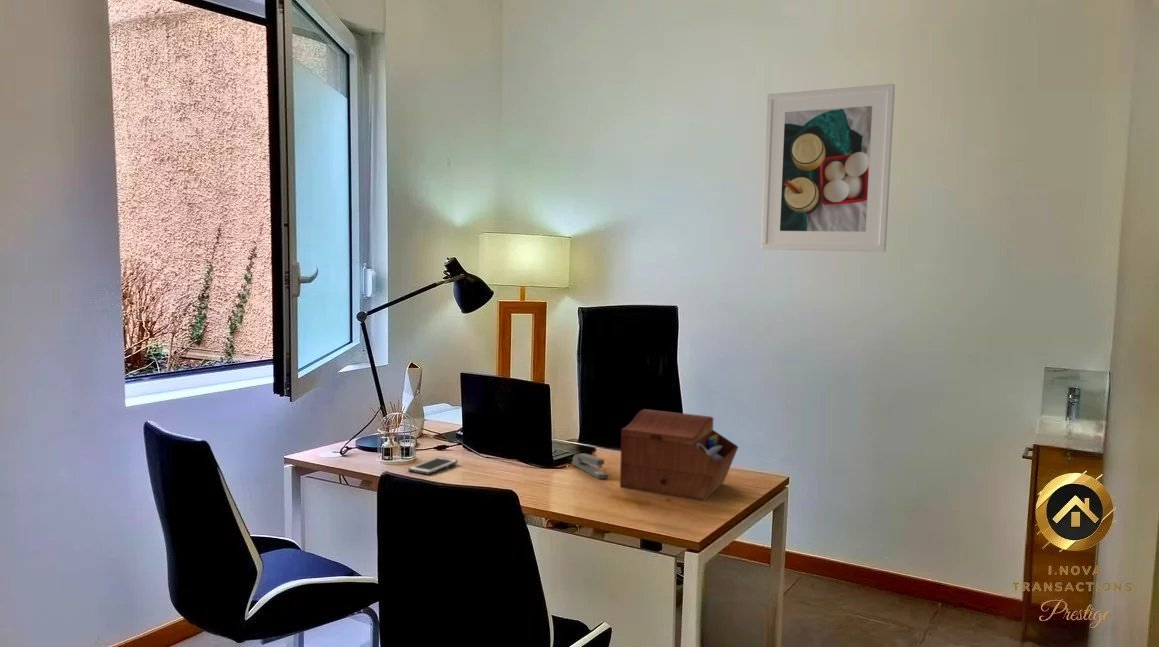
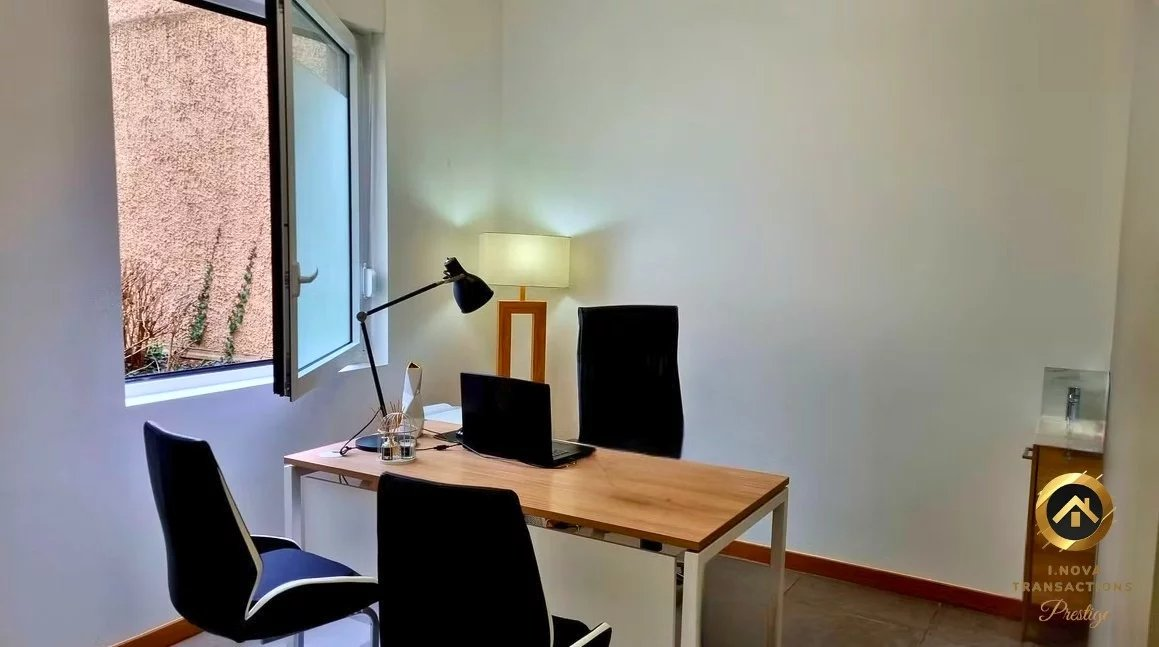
- cell phone [407,456,459,476]
- sewing box [619,408,739,502]
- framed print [760,83,896,253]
- stapler [571,453,609,480]
